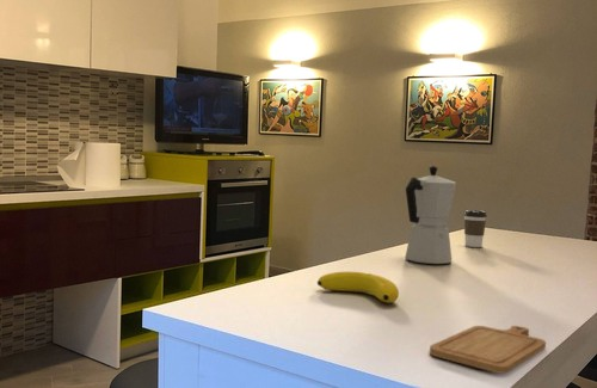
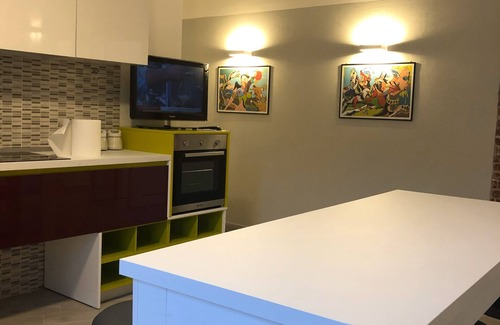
- moka pot [404,165,457,265]
- coffee cup [463,209,487,248]
- chopping board [429,325,547,375]
- fruit [316,271,400,304]
